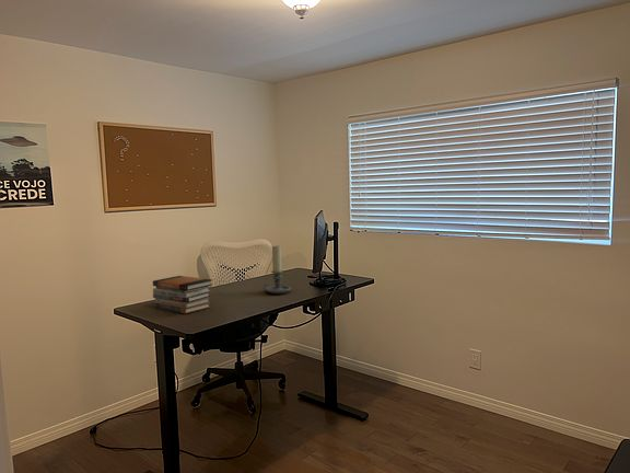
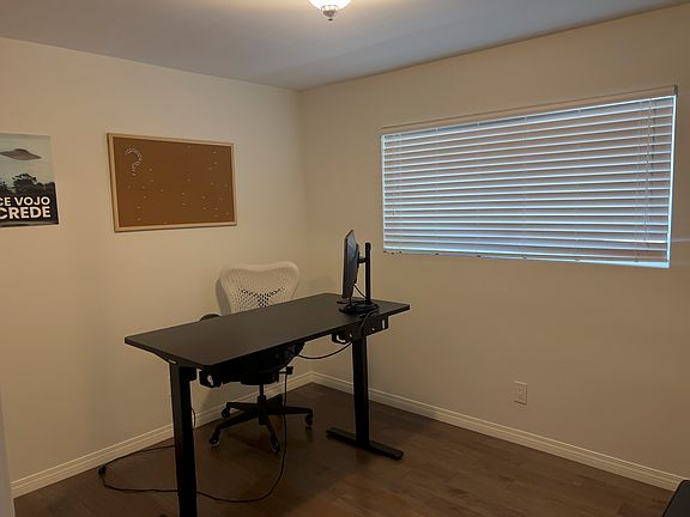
- book stack [152,275,214,314]
- candle holder [262,244,292,295]
